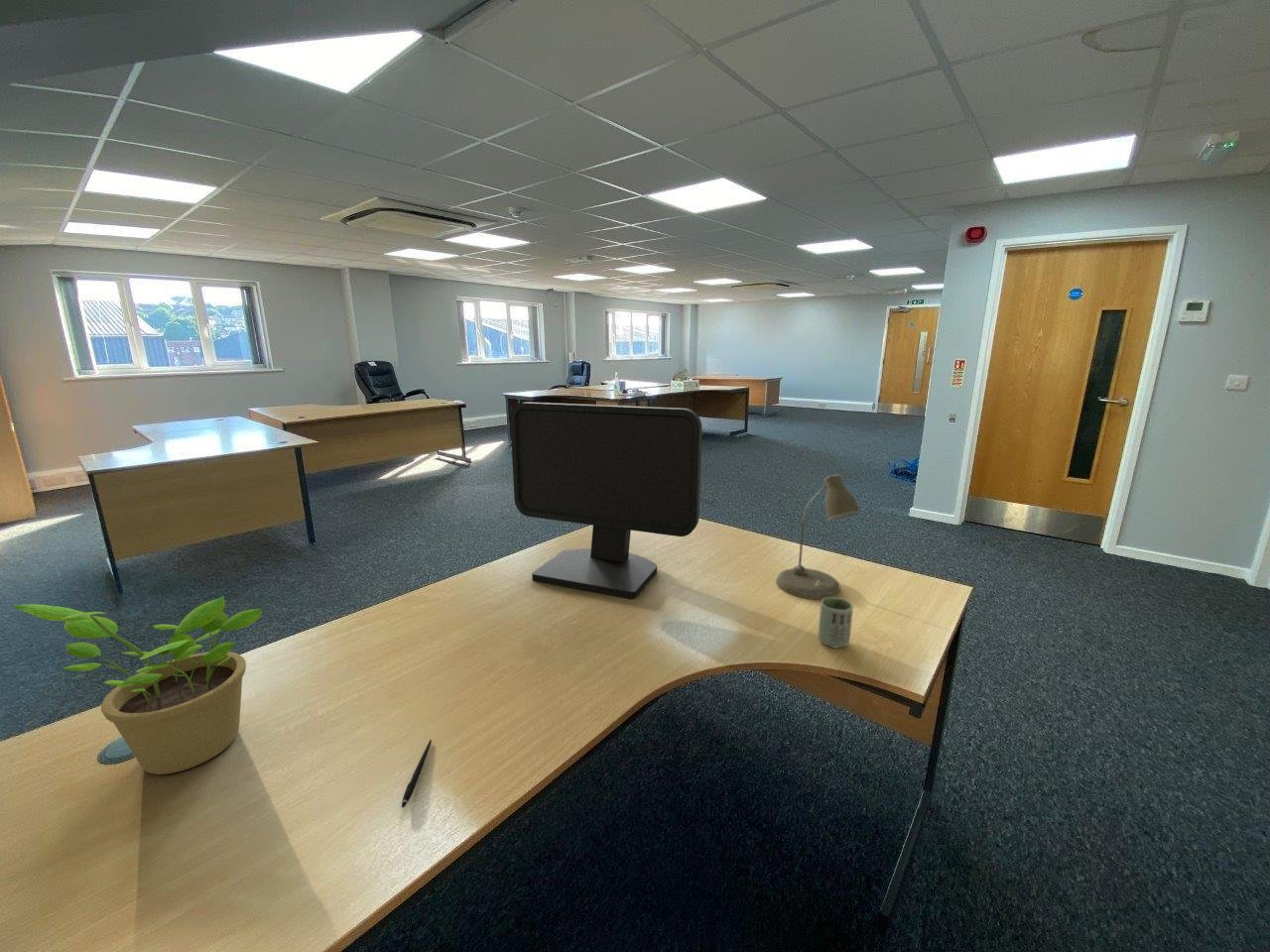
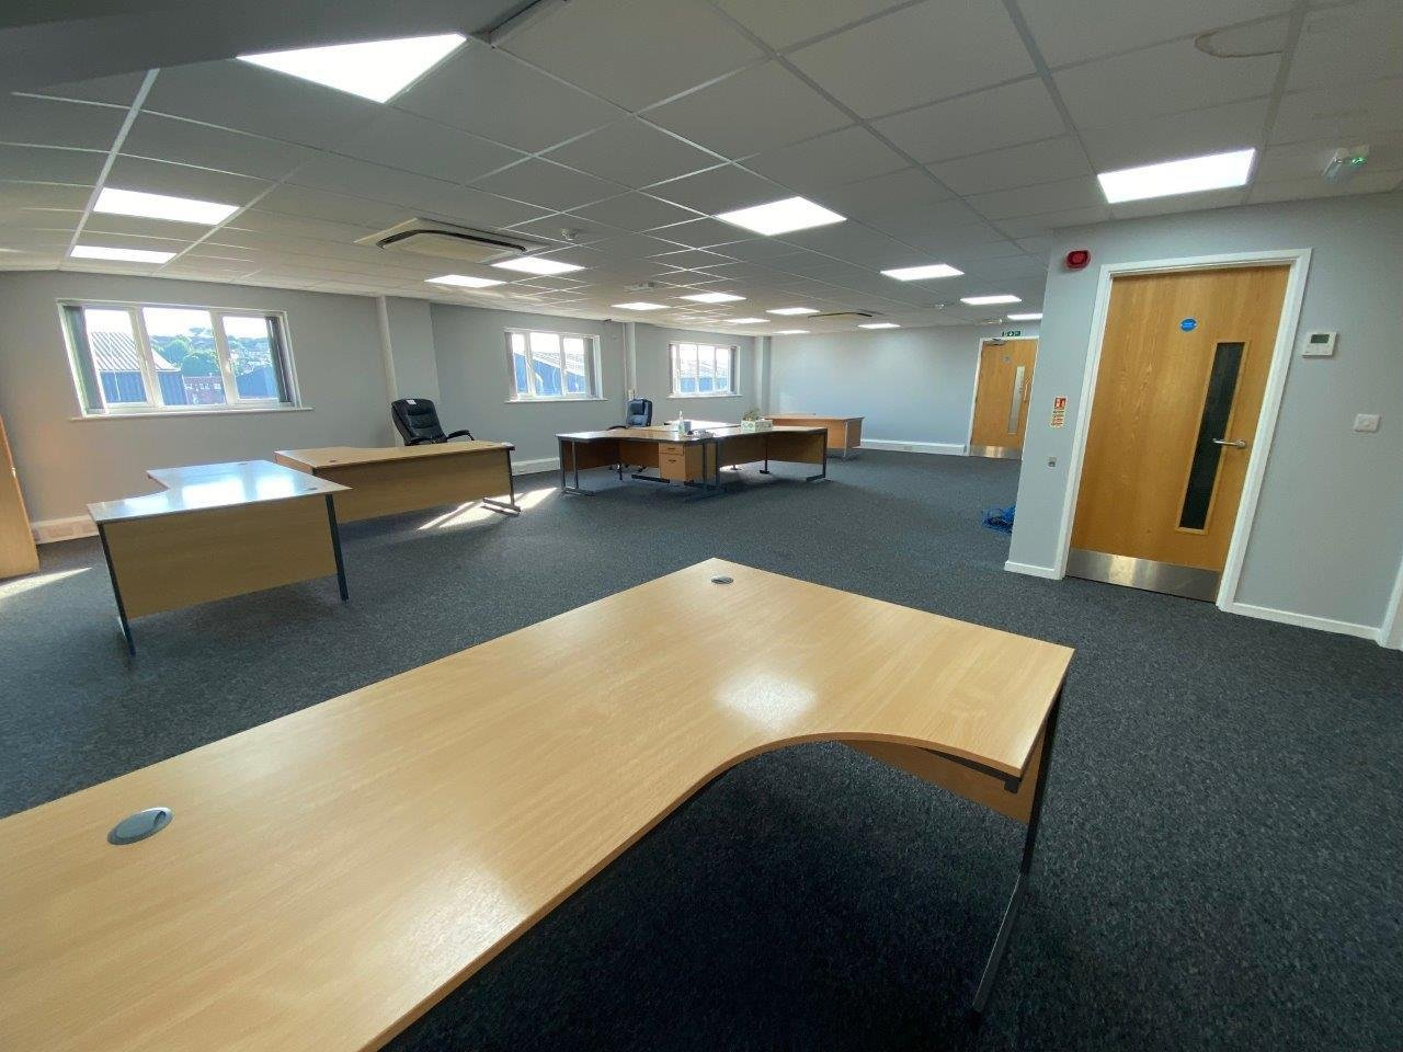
- desk lamp [775,474,861,600]
- pen [401,739,433,808]
- monitor [509,402,703,599]
- cup [818,596,854,649]
- potted plant [13,595,264,775]
